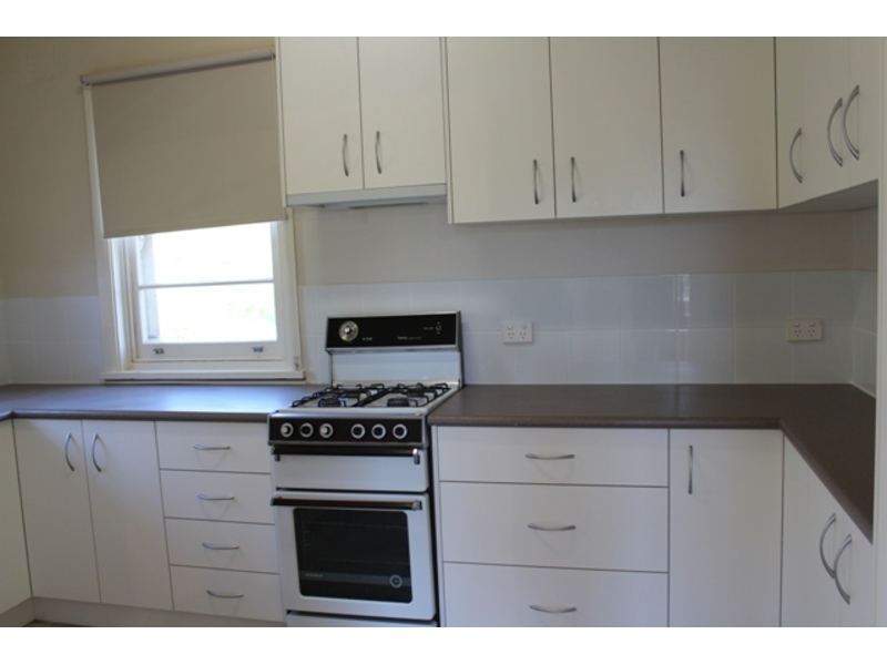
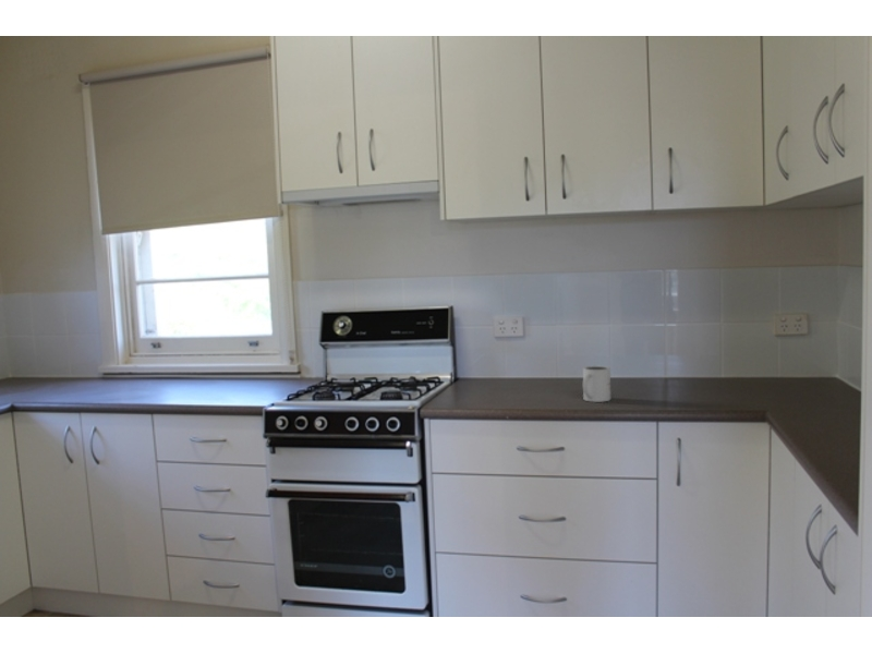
+ mug [582,365,611,403]
